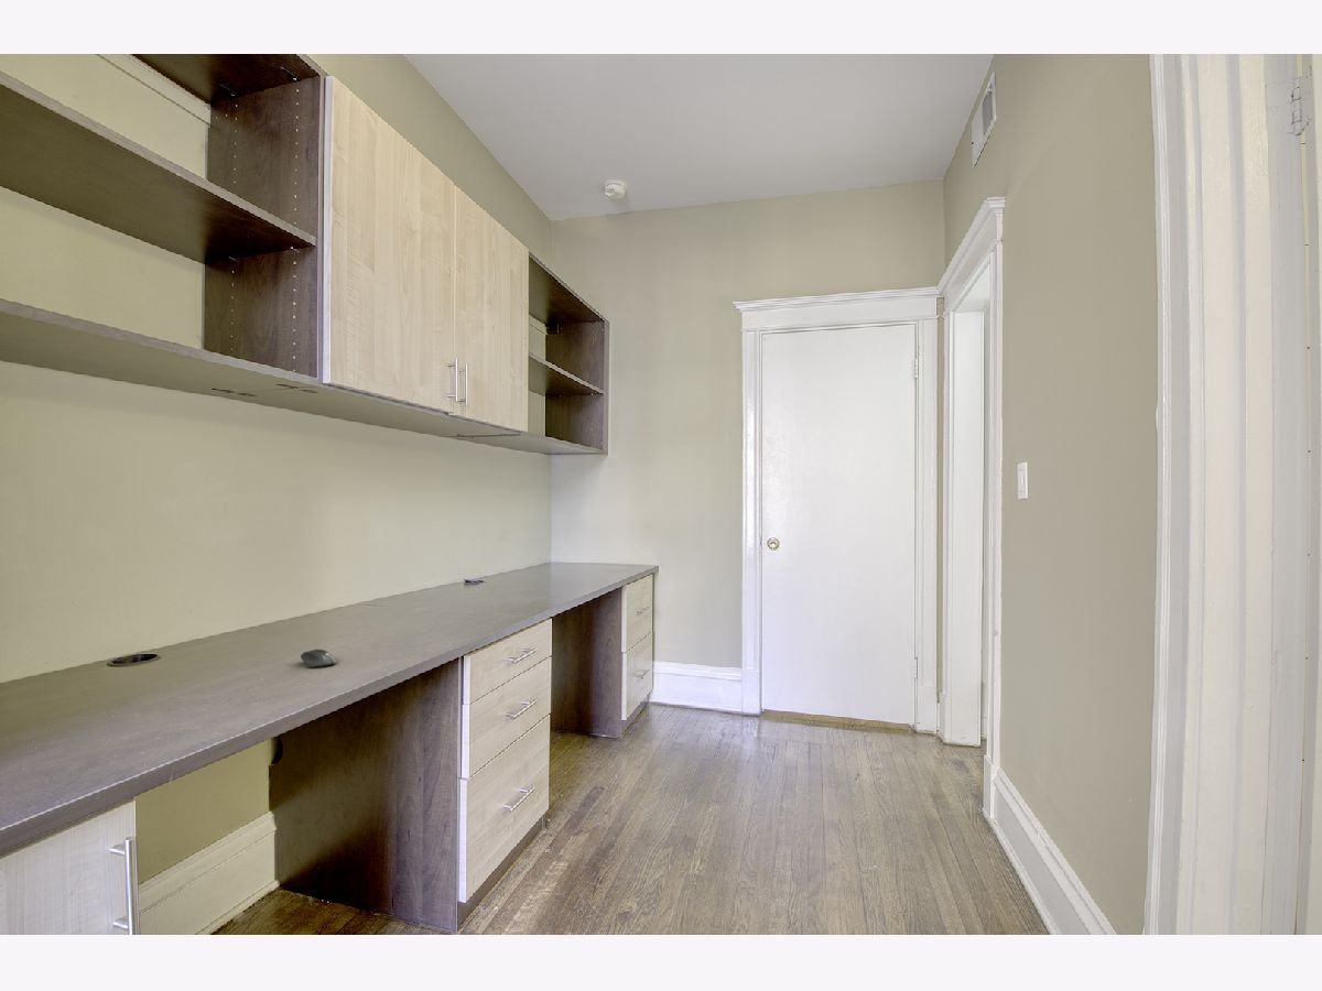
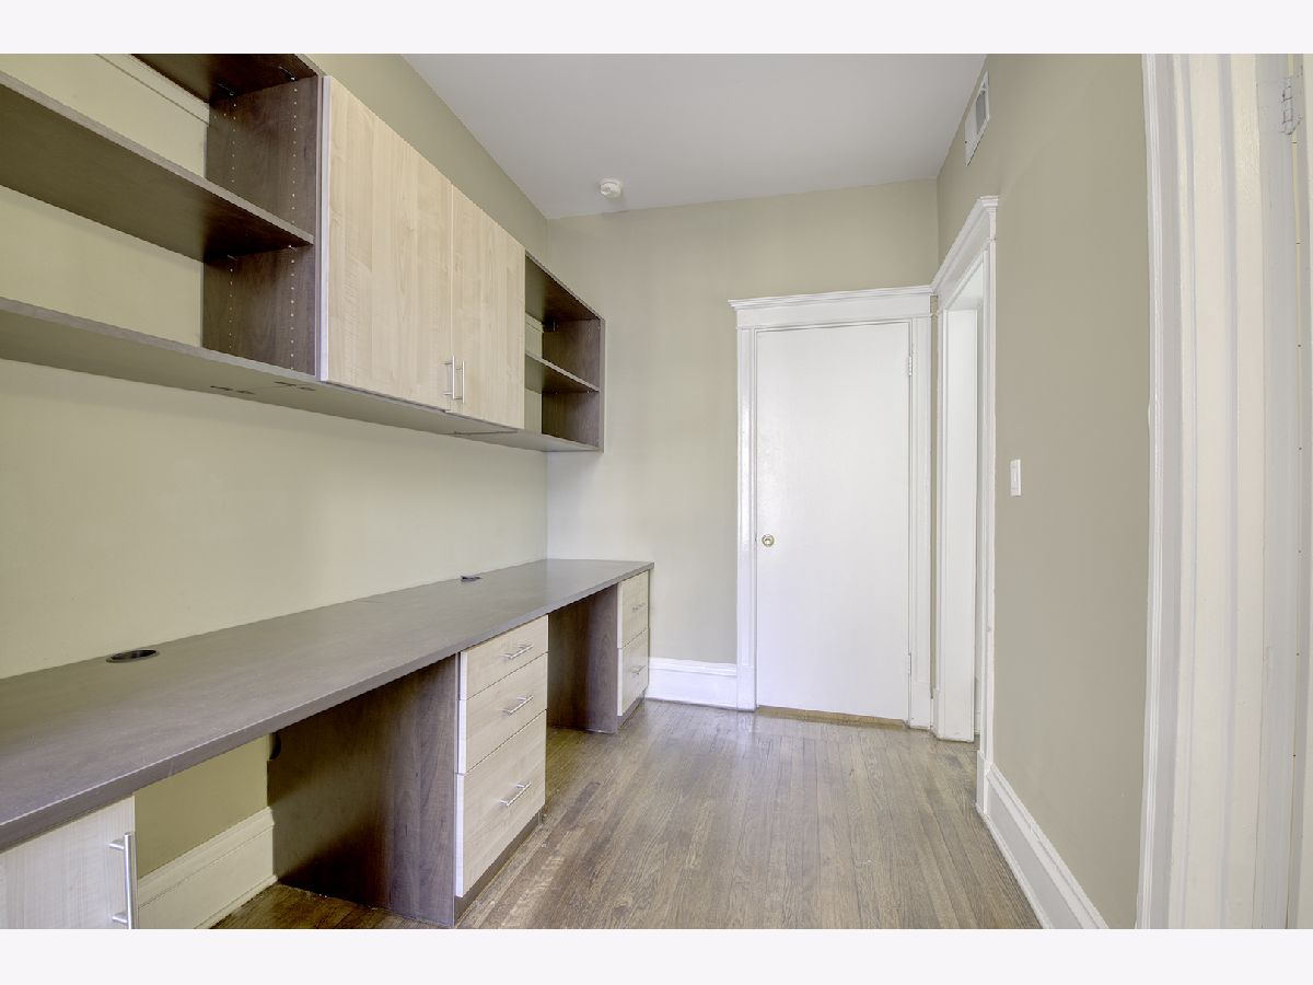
- computer mouse [300,647,337,668]
